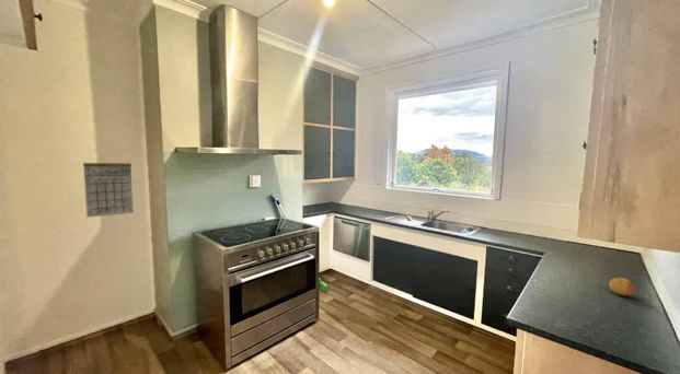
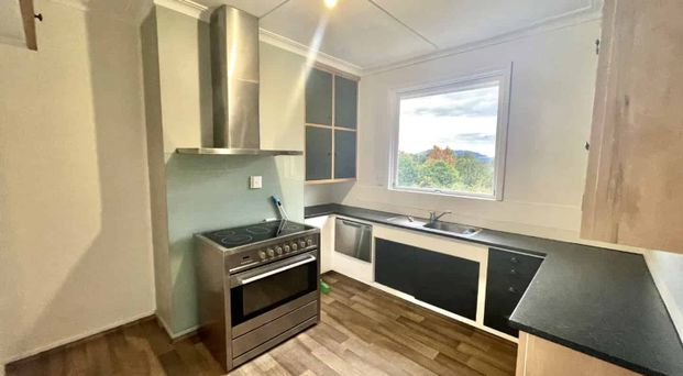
- fruit [609,277,634,296]
- calendar [82,154,135,219]
